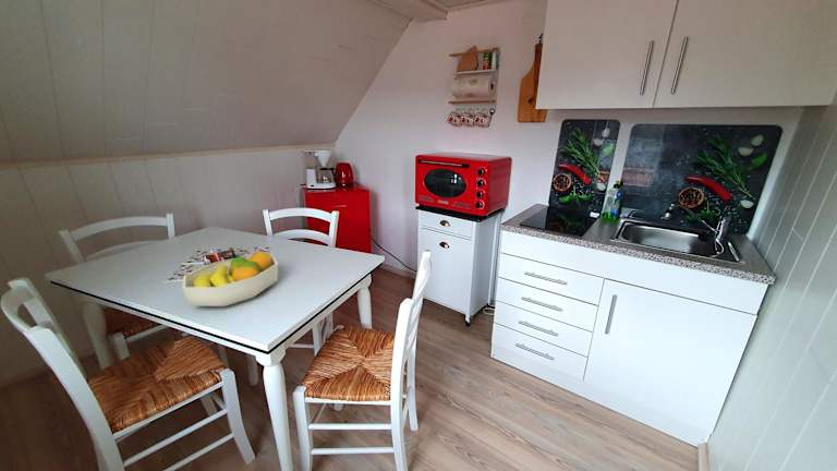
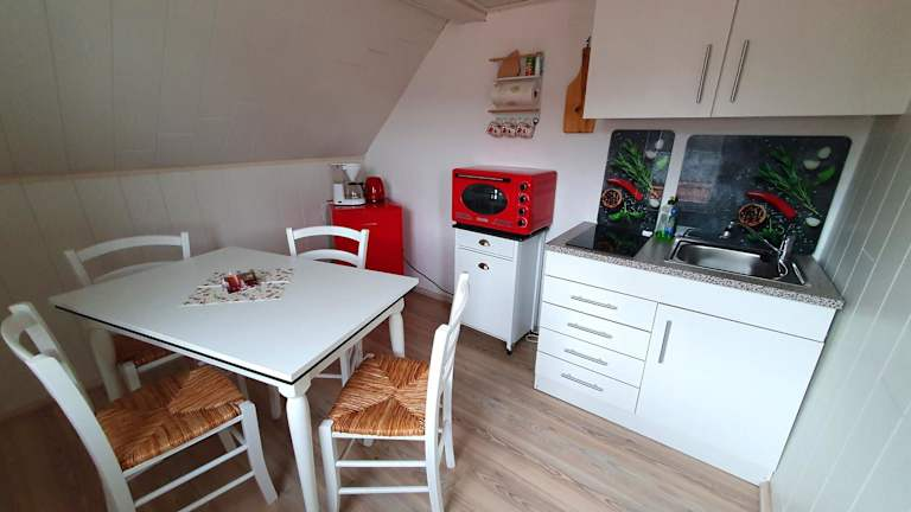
- fruit bowl [181,250,279,307]
